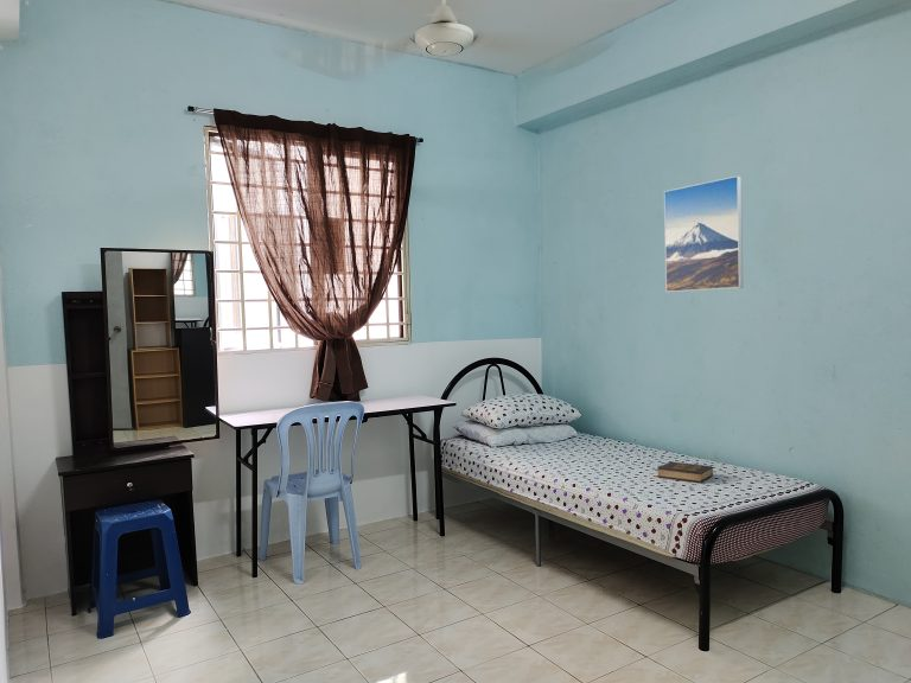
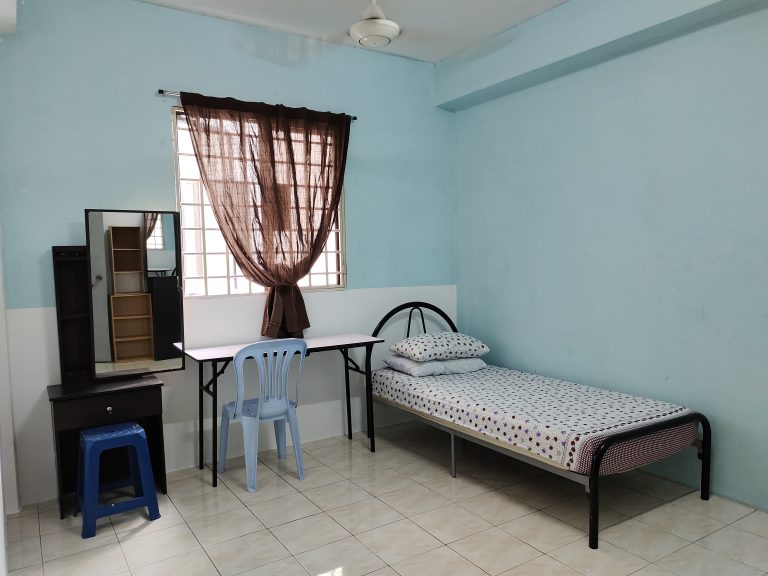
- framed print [663,174,744,293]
- hardback book [656,460,714,484]
